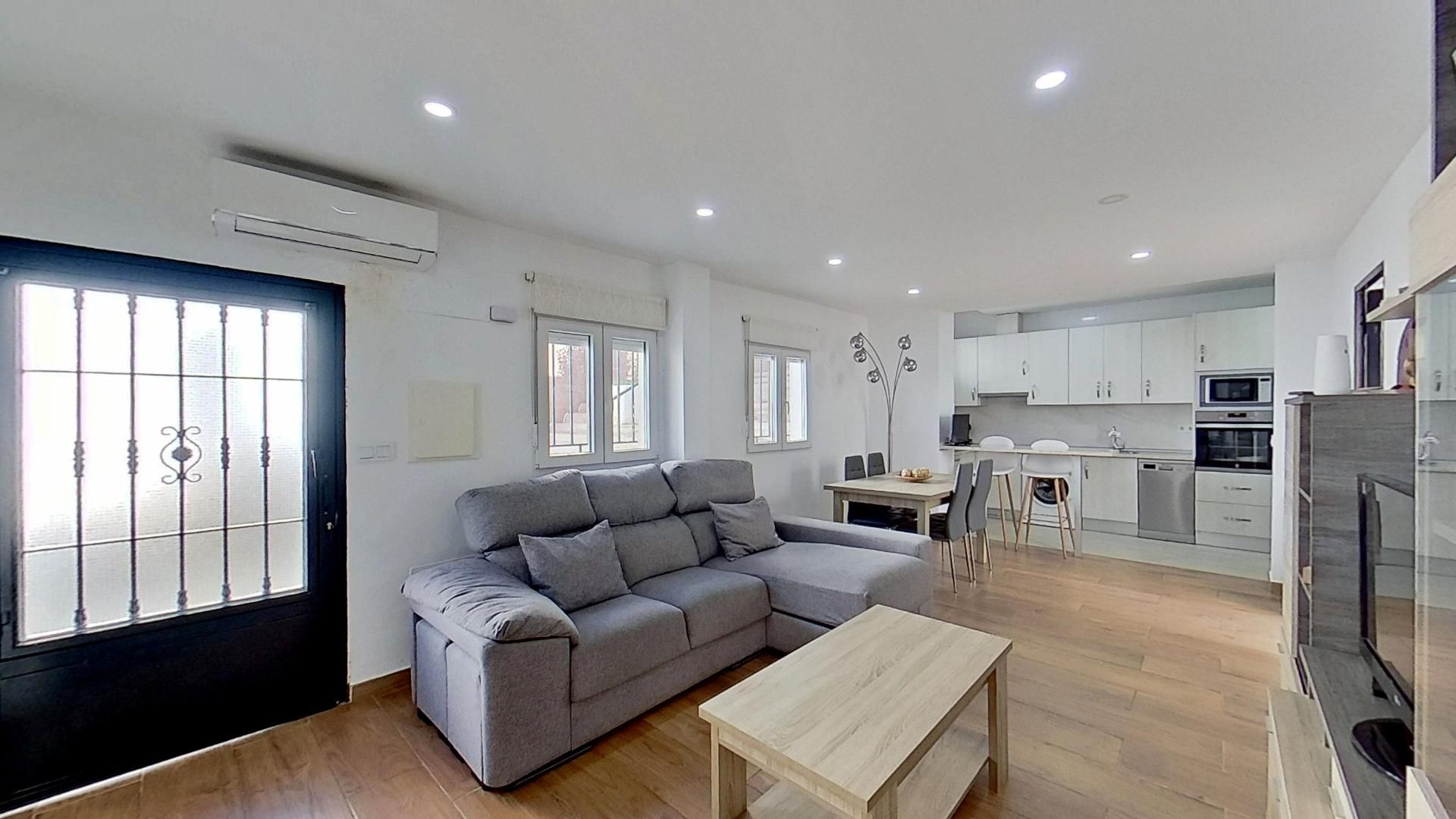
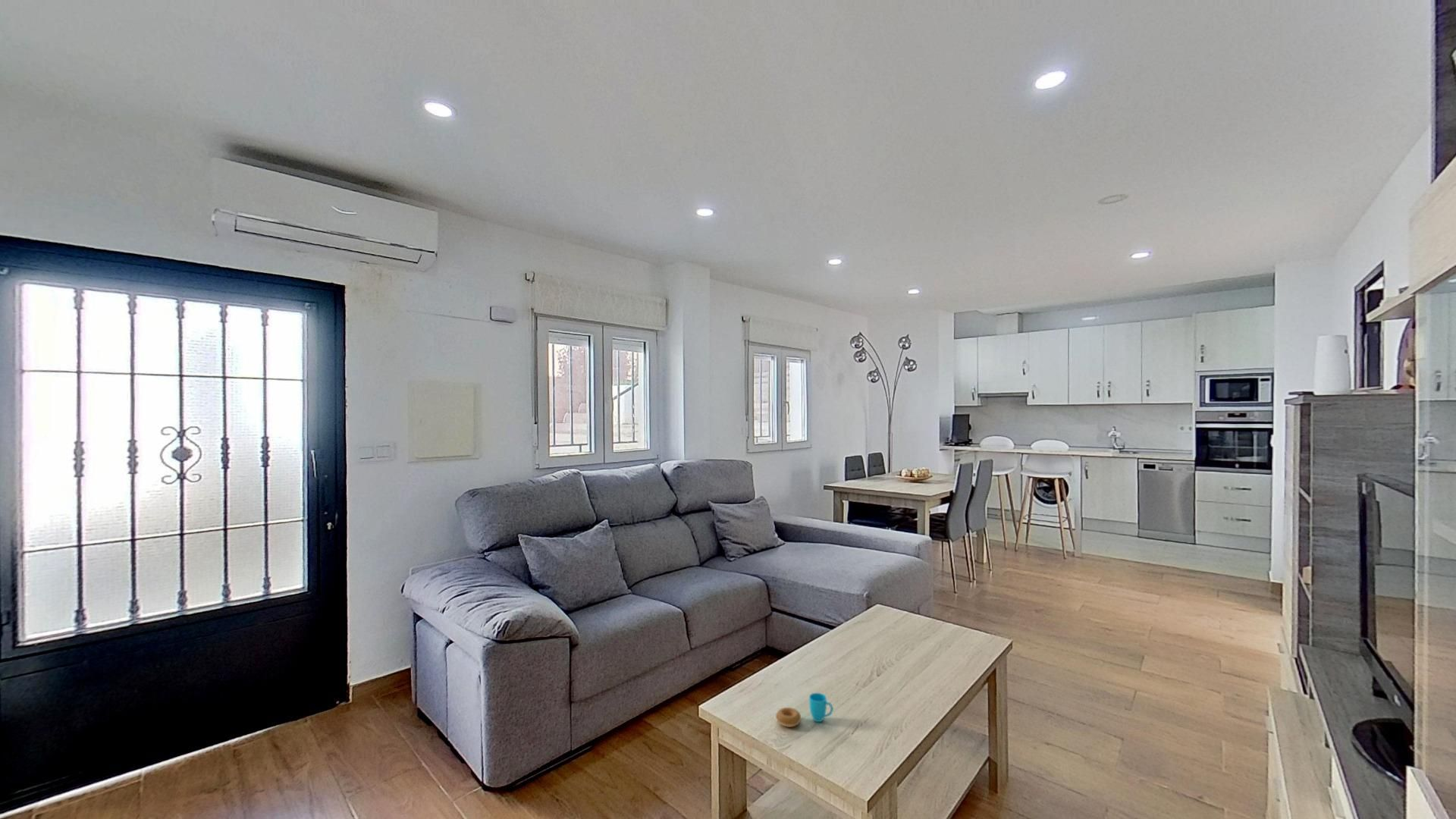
+ cup [775,692,833,728]
